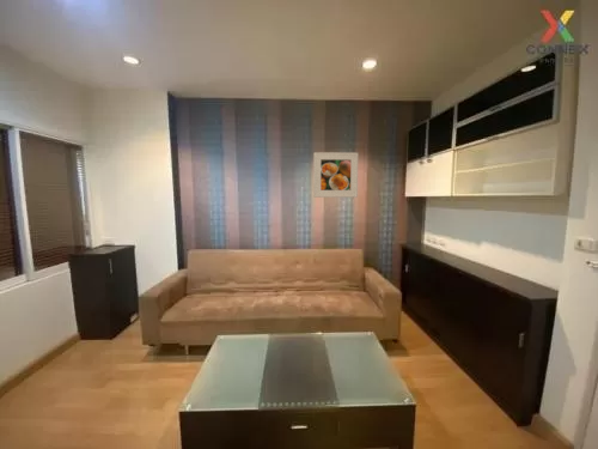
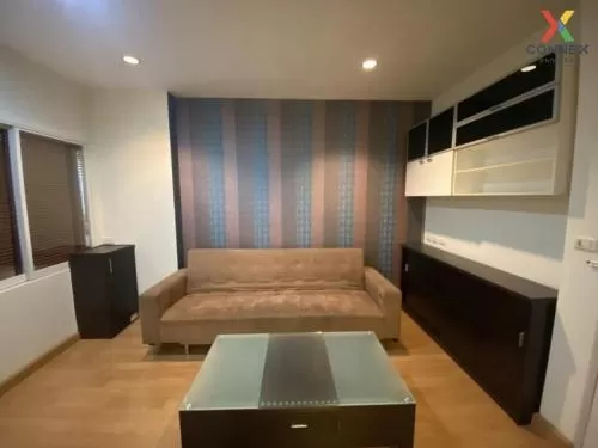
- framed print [312,151,359,199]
